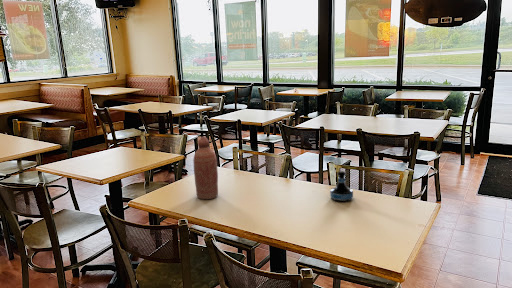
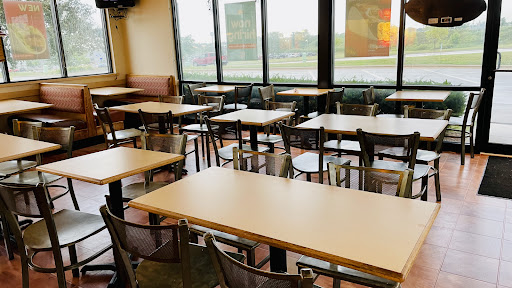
- tequila bottle [329,170,354,203]
- bottle [193,136,219,200]
